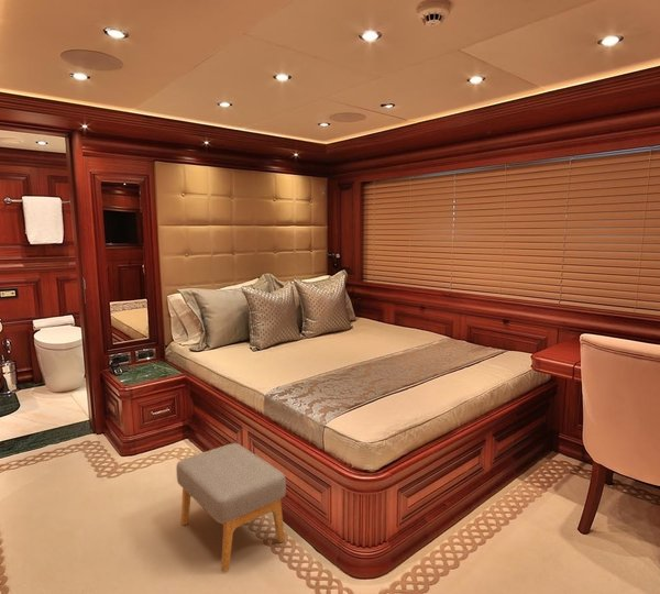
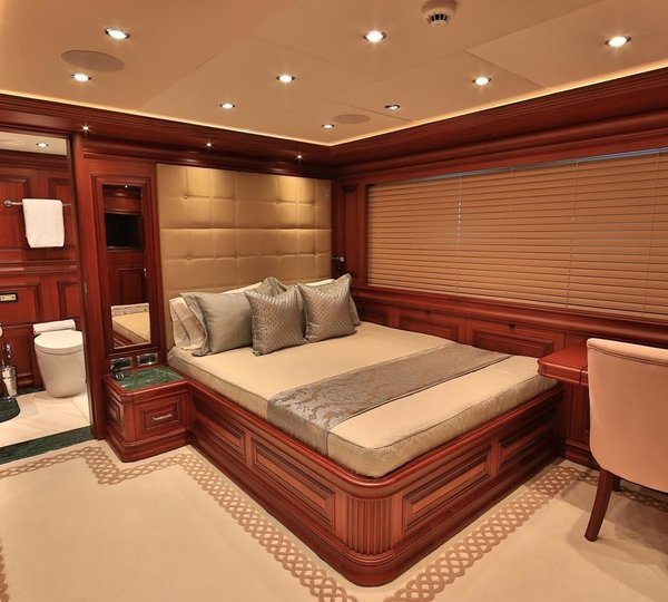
- footstool [175,442,287,573]
